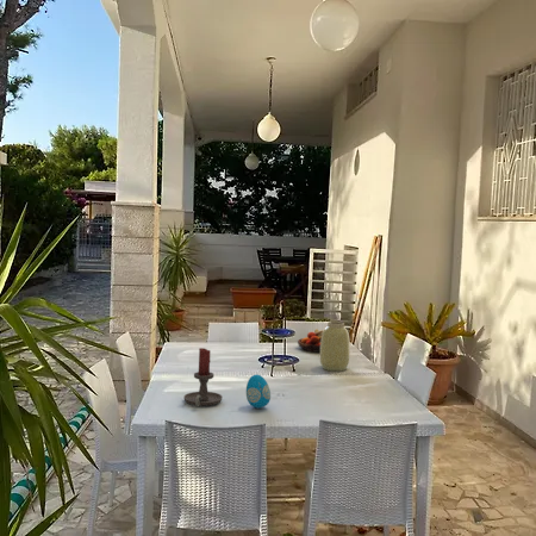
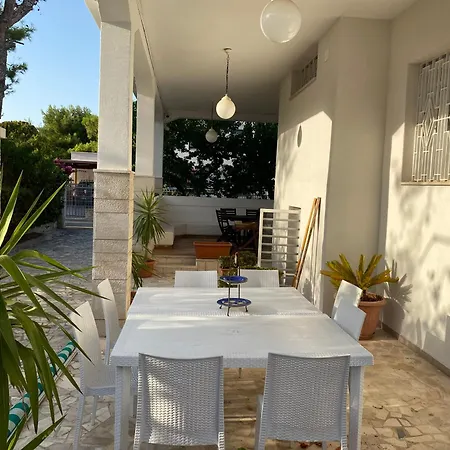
- decorative egg [245,374,272,409]
- vase [319,320,351,373]
- fruit bowl [297,328,324,354]
- candle holder [182,347,224,407]
